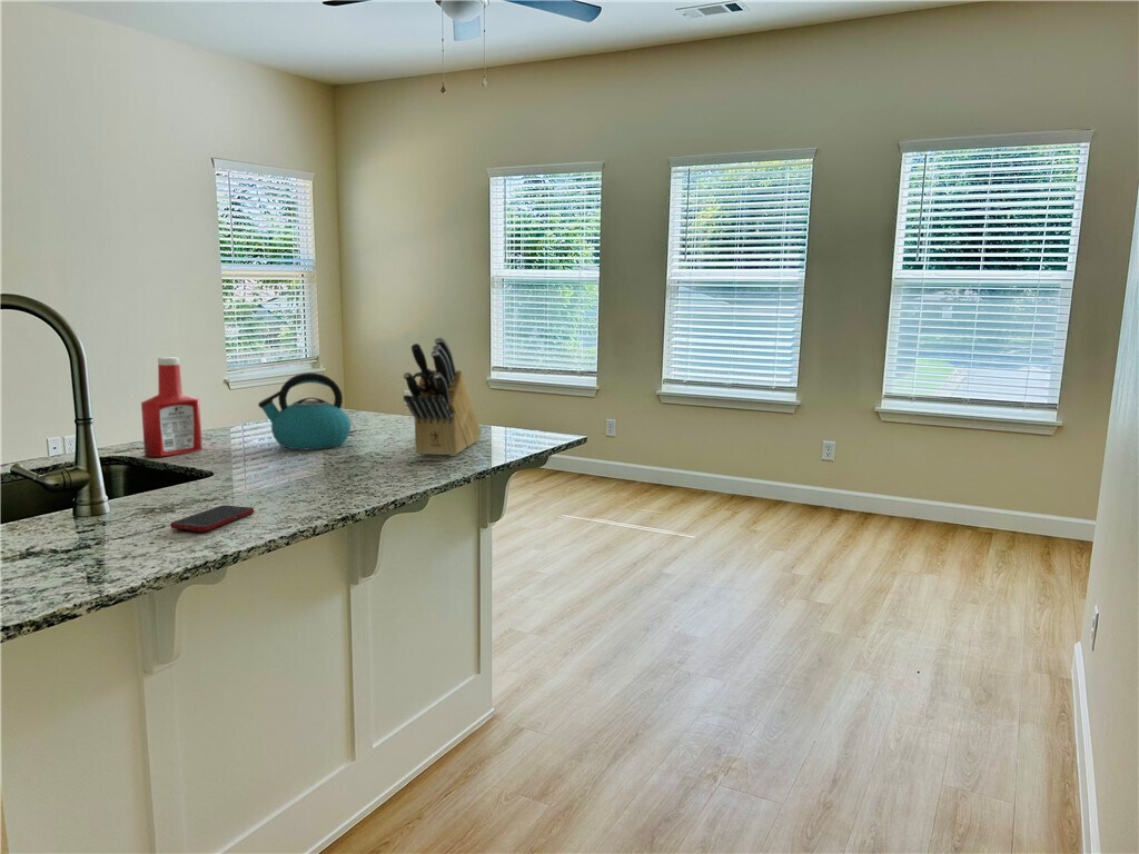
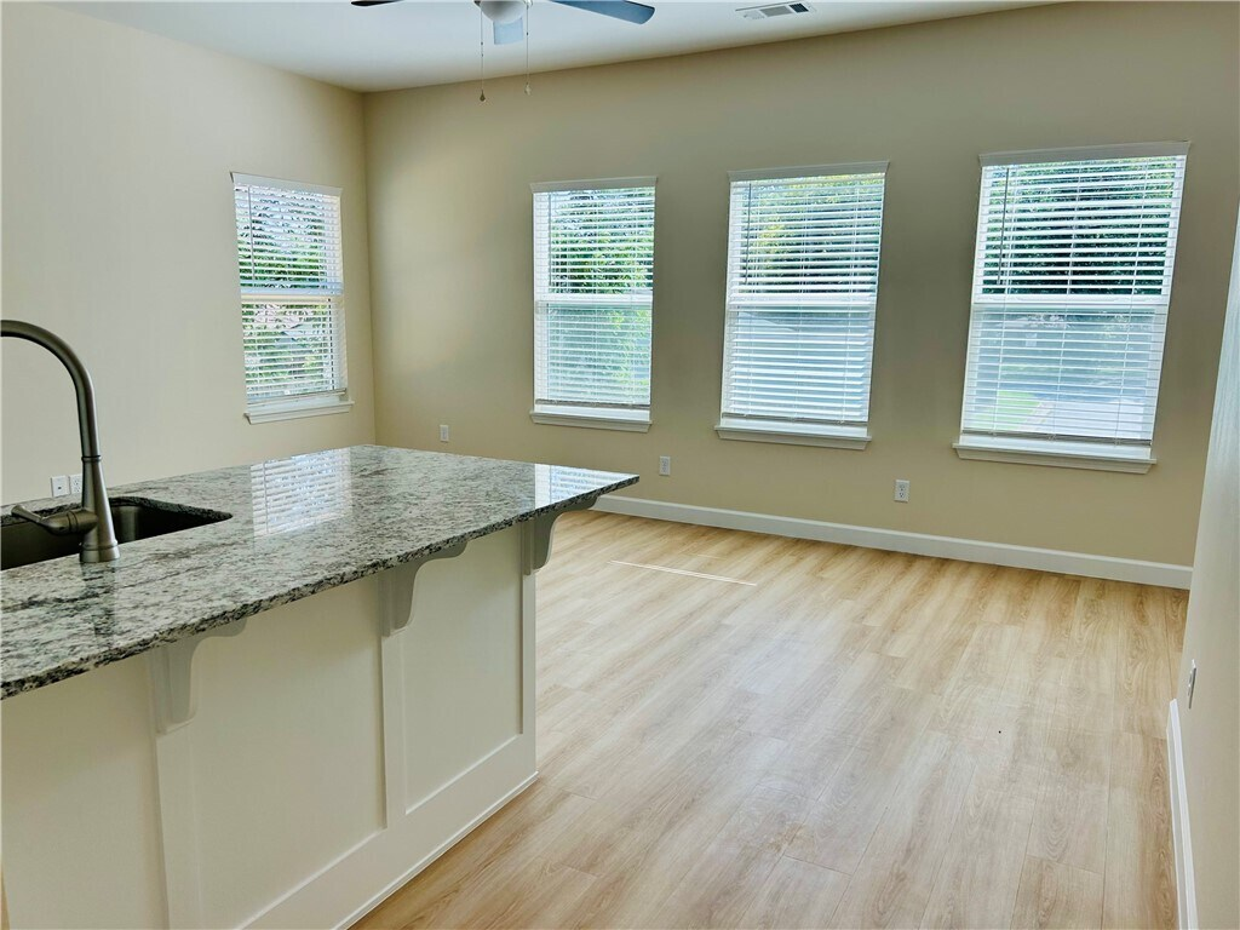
- knife block [403,336,483,457]
- cell phone [170,504,255,533]
- kettle [257,371,351,450]
- soap bottle [140,357,204,458]
